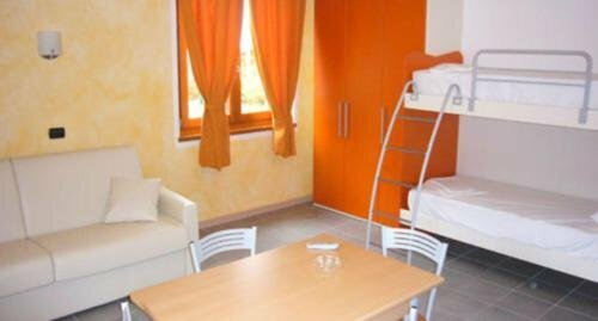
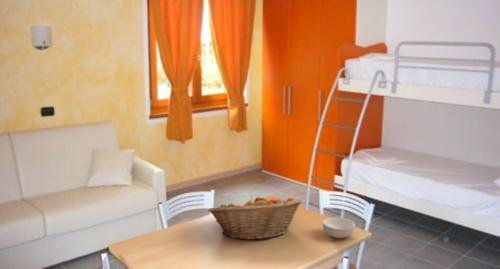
+ cereal bowl [322,217,356,239]
+ fruit basket [207,194,303,241]
